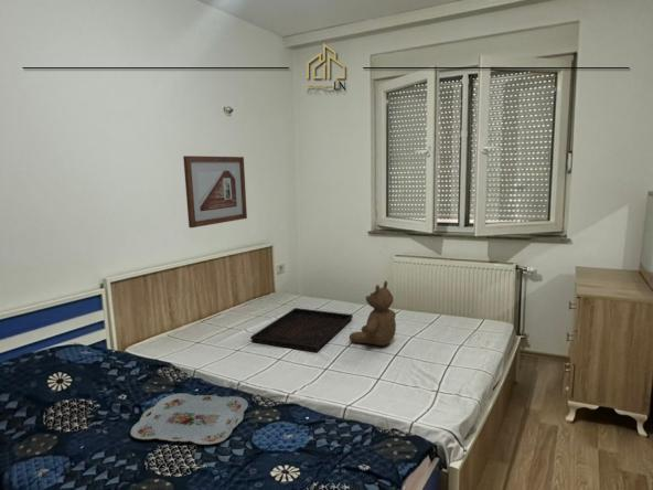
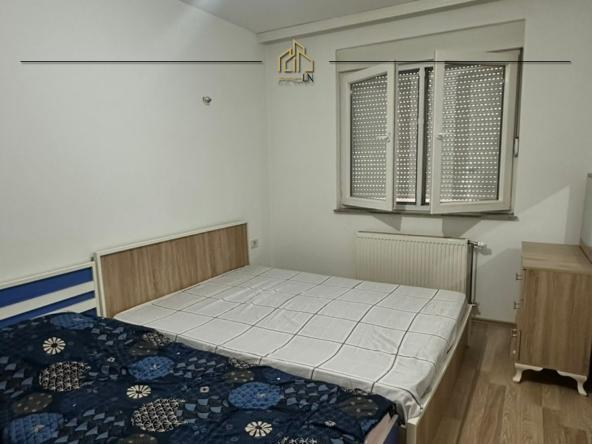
- serving tray [249,307,354,353]
- teddy bear [349,280,397,347]
- picture frame [182,155,248,228]
- serving tray [129,392,249,446]
